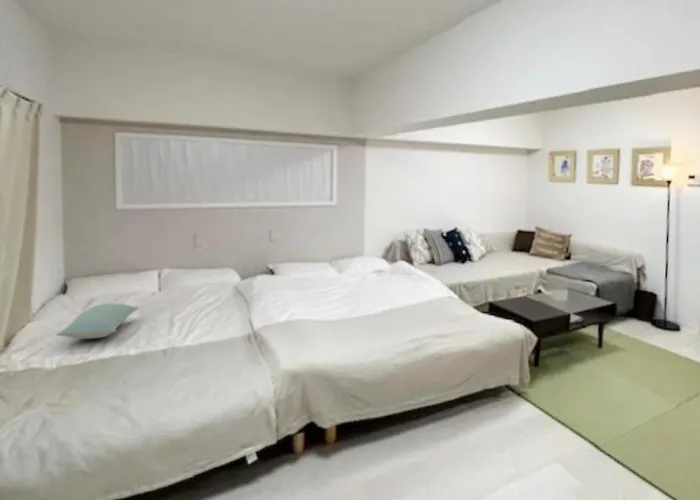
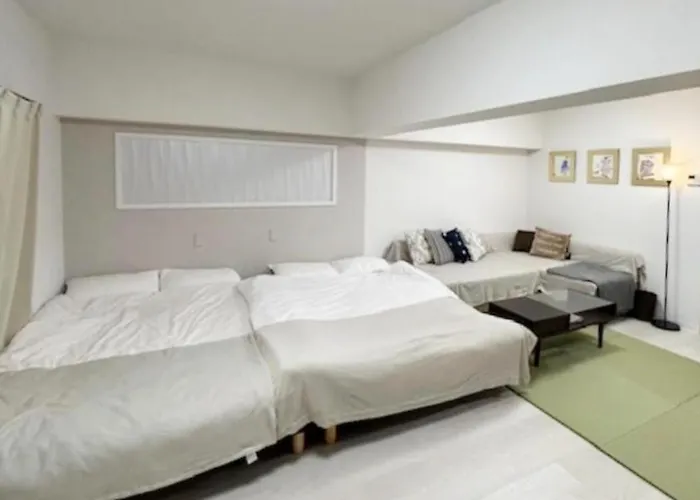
- pillow [55,303,140,340]
